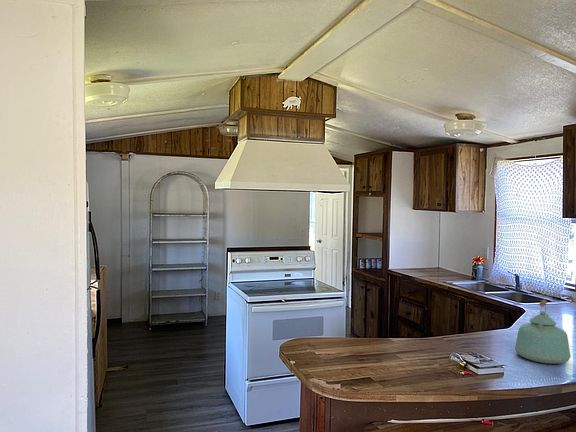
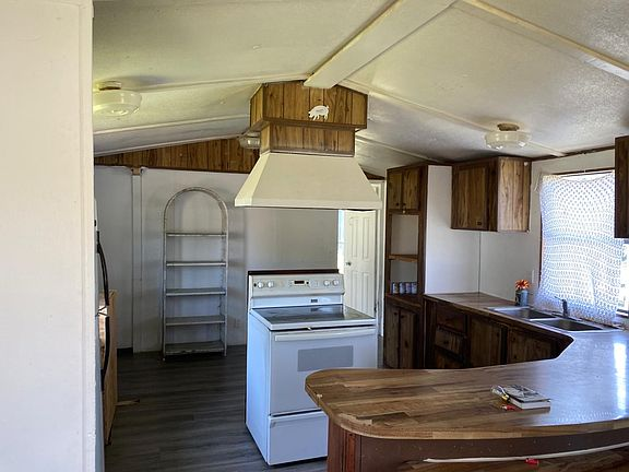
- kettle [514,299,572,365]
